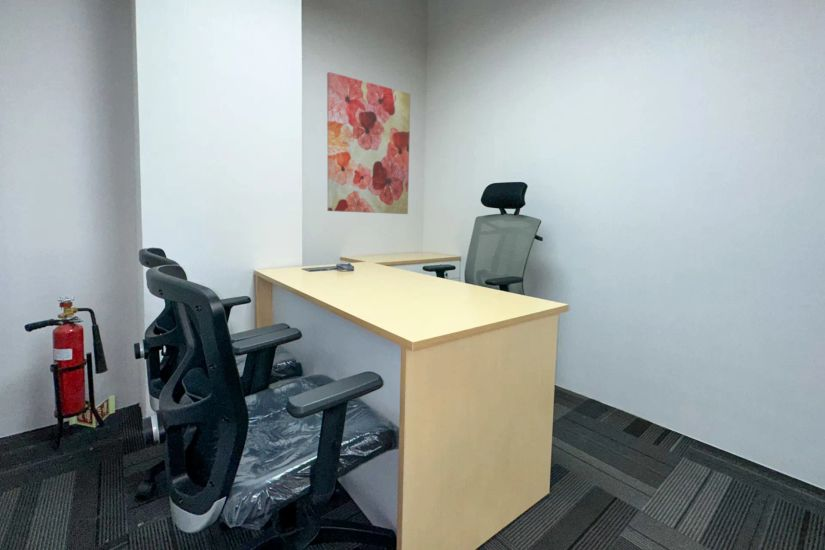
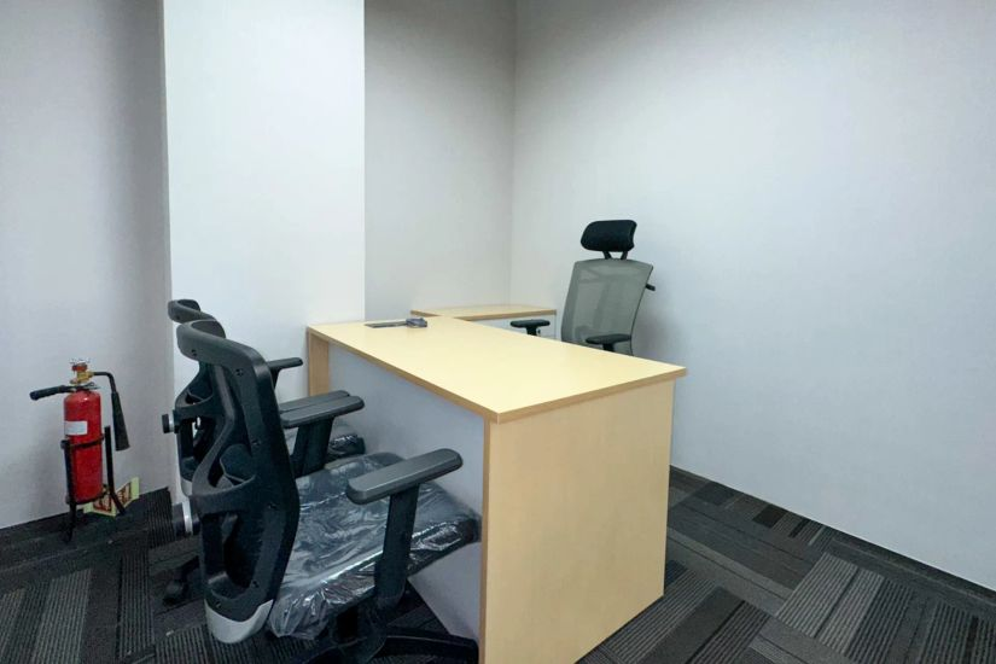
- wall art [326,71,412,215]
